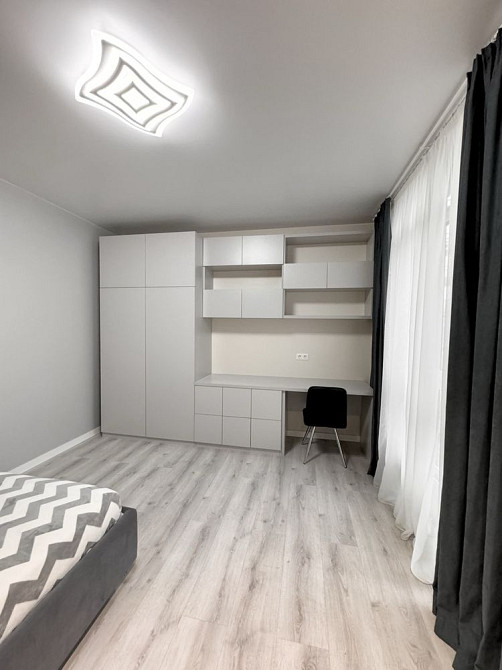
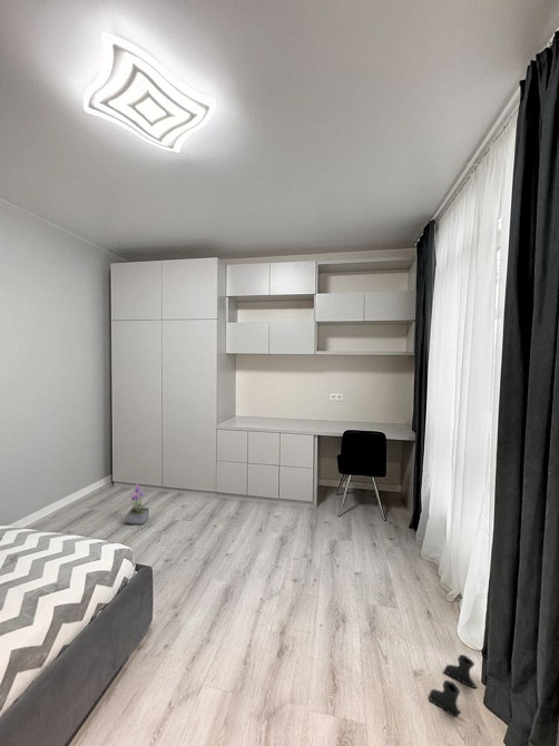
+ potted plant [125,483,150,526]
+ boots [428,654,479,719]
